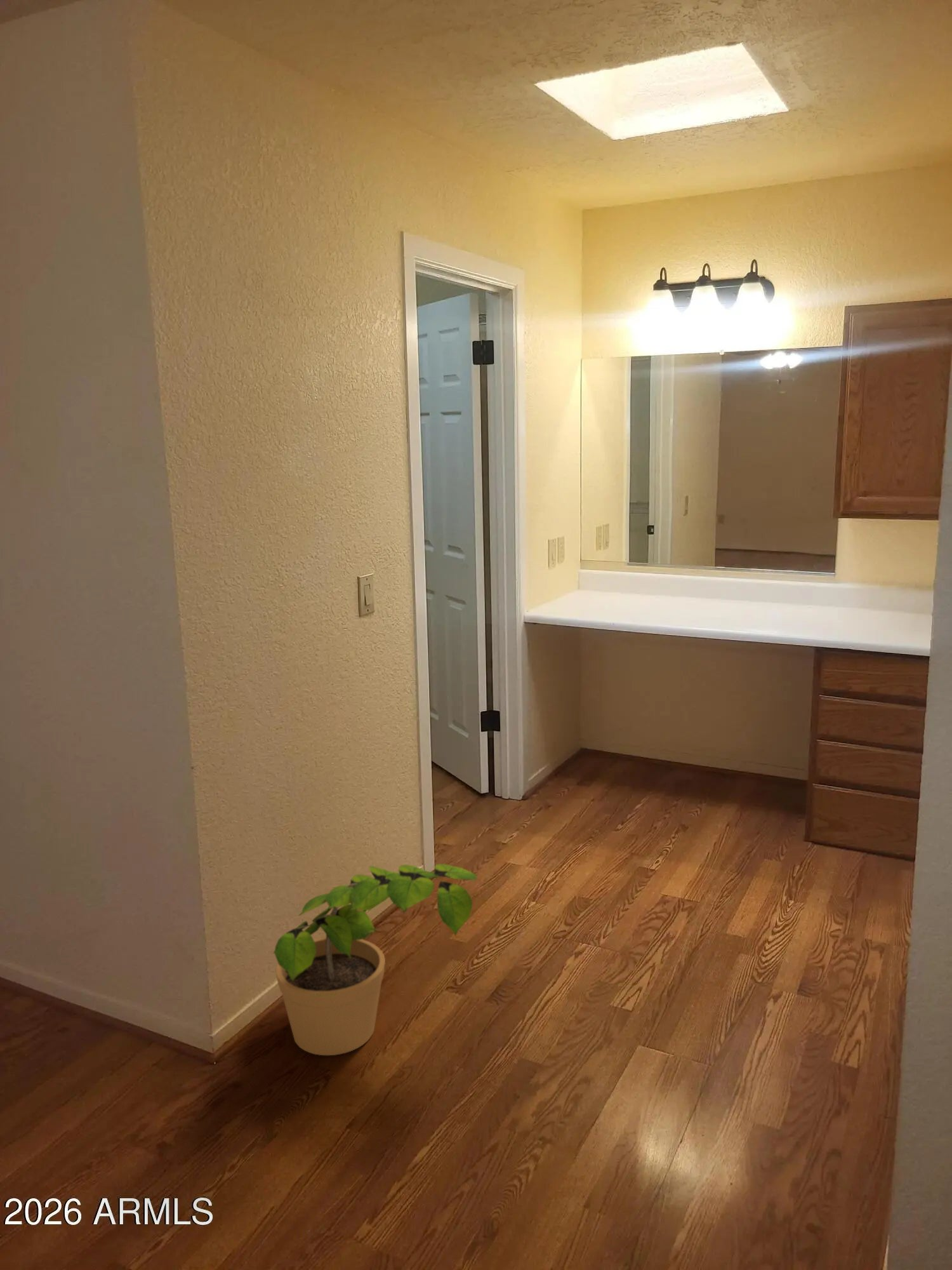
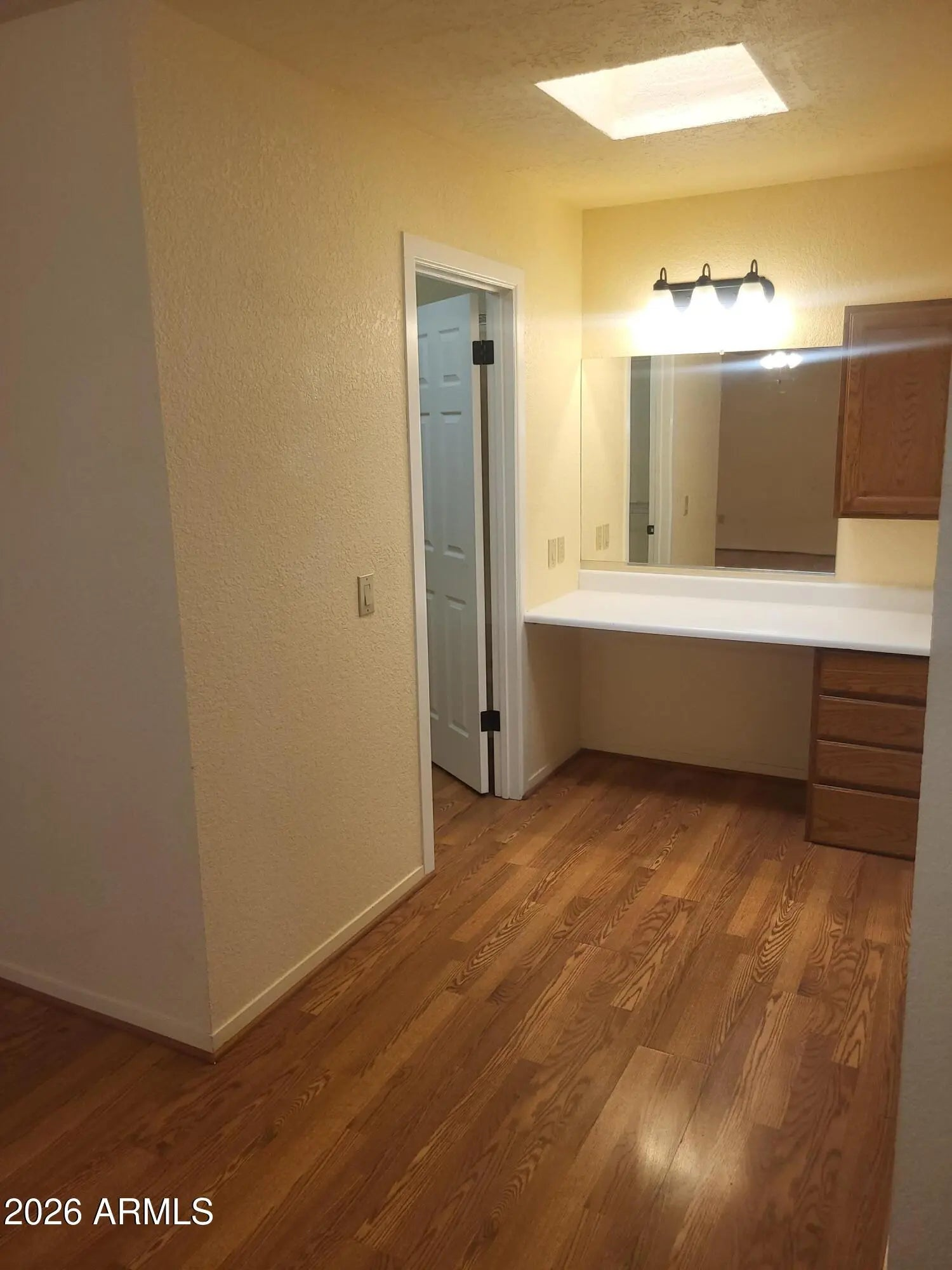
- potted plant [273,863,479,1056]
